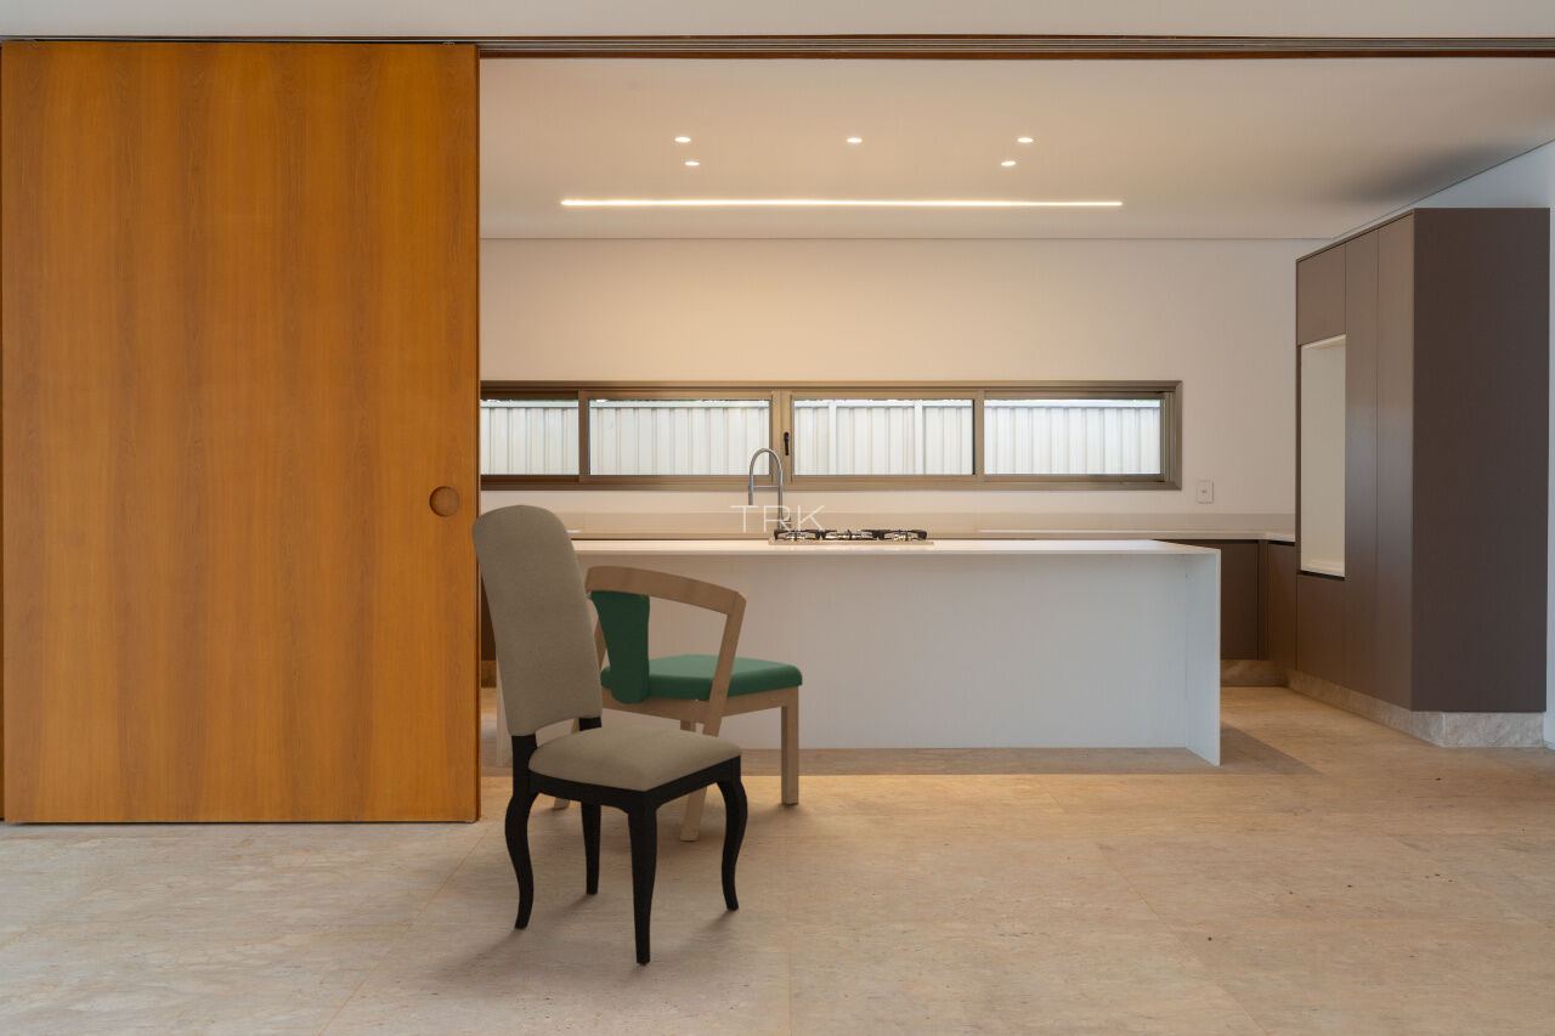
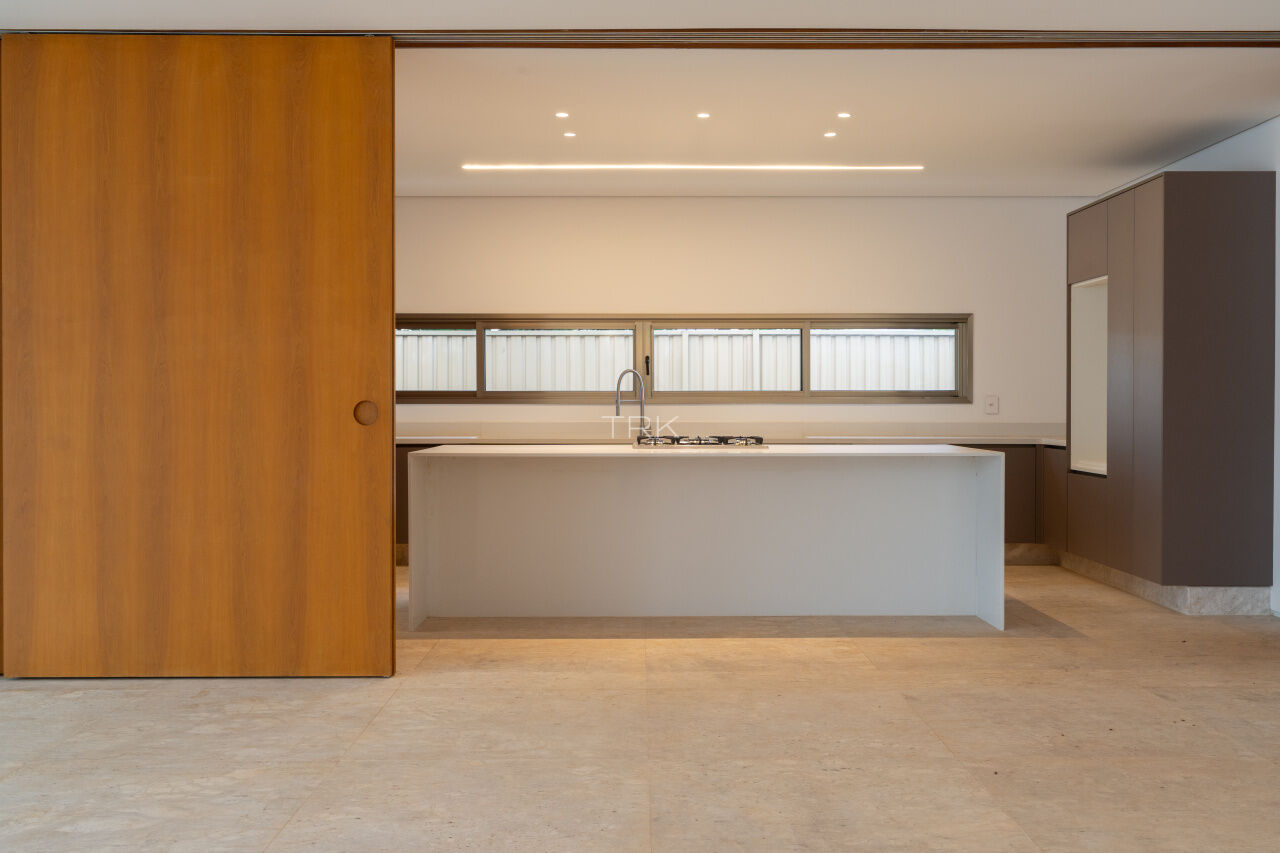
- dining chair [552,565,804,842]
- dining chair [470,504,750,966]
